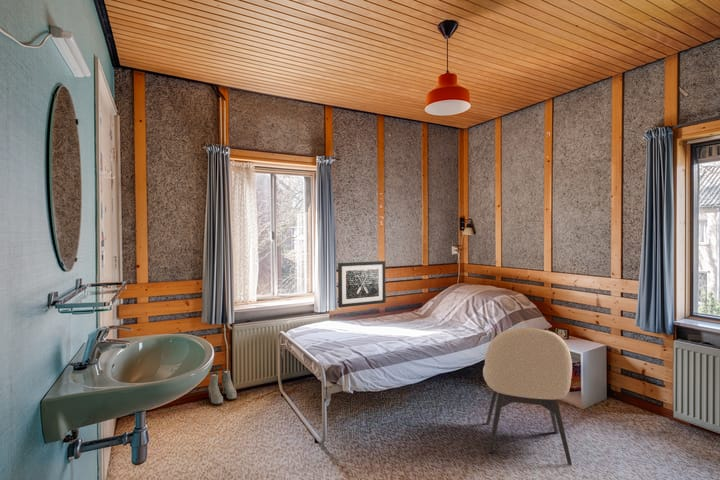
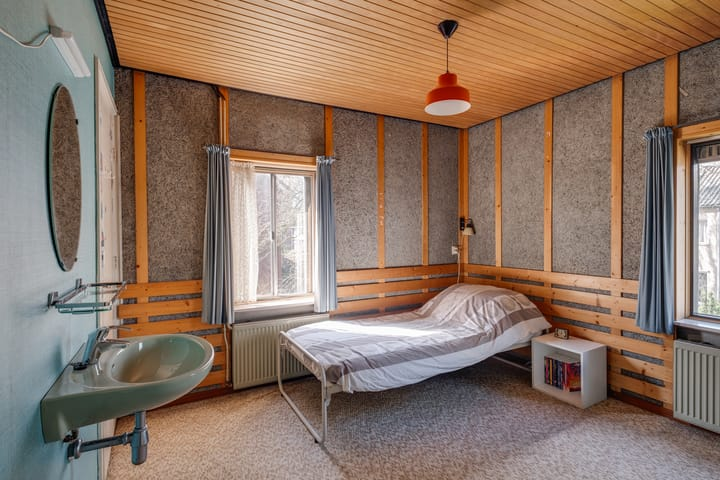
- boots [207,368,238,405]
- chair [482,327,573,466]
- wall art [337,260,387,309]
